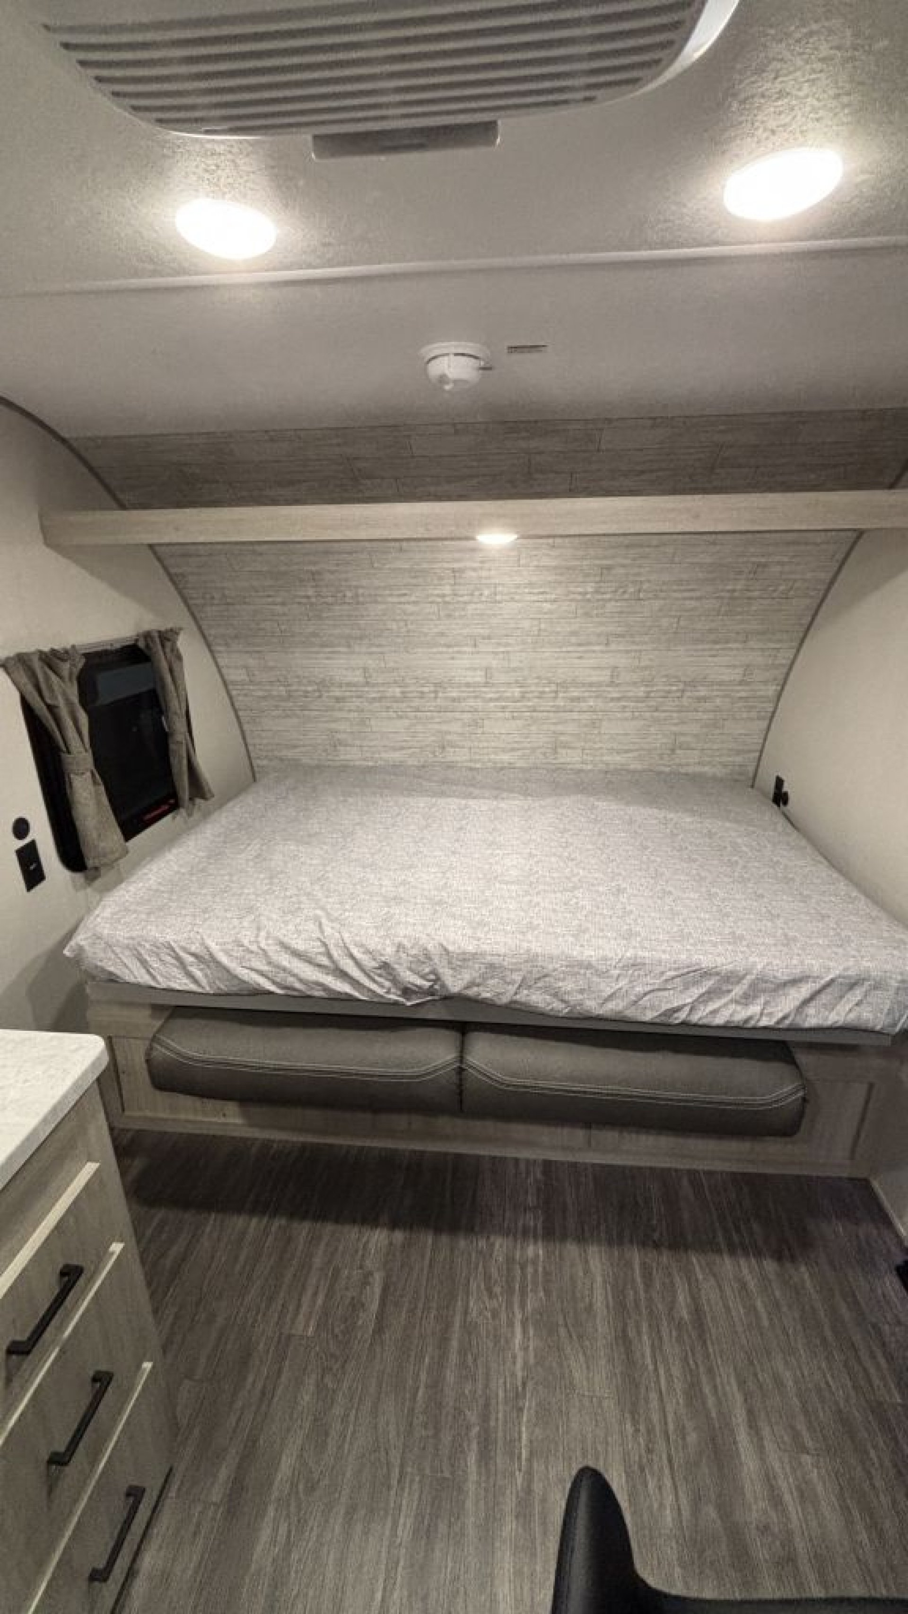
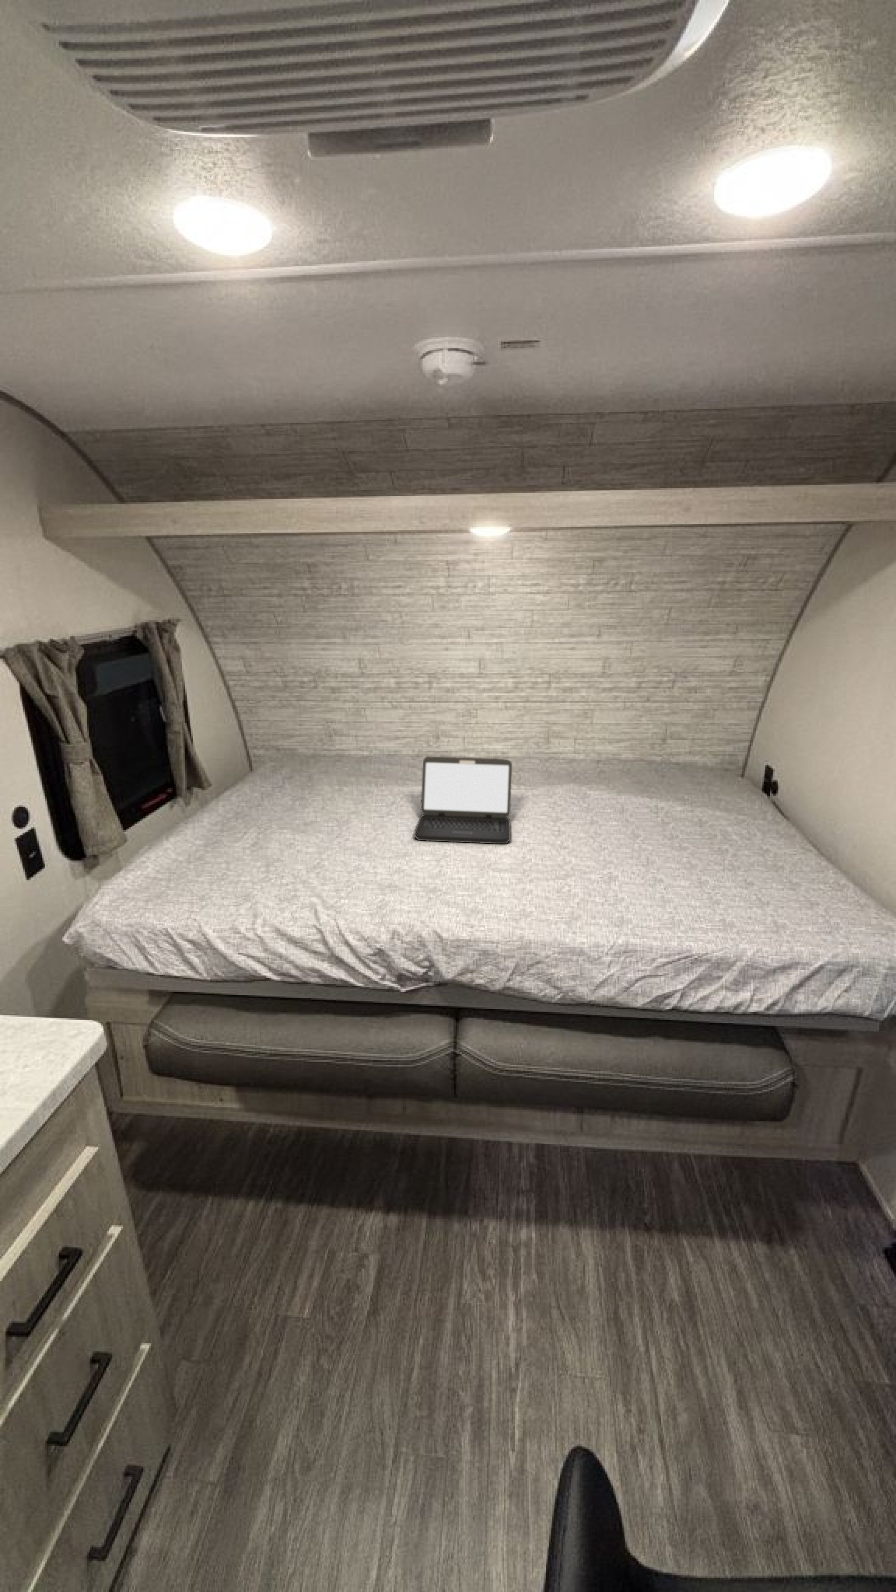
+ laptop [414,757,512,844]
